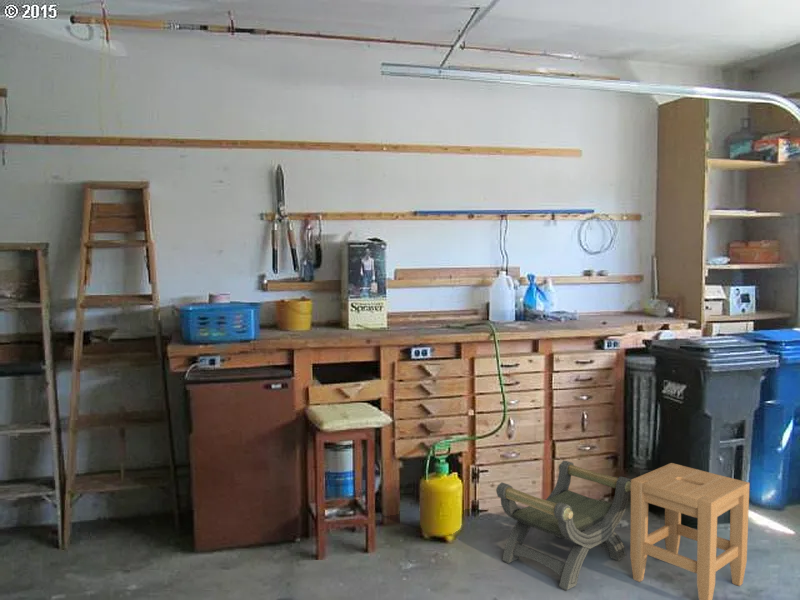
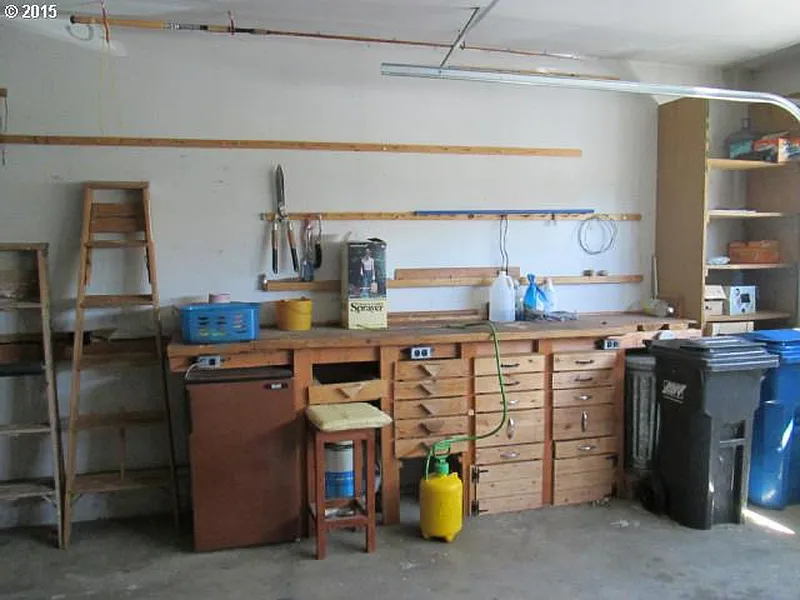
- stool [629,462,750,600]
- stool [495,460,632,592]
